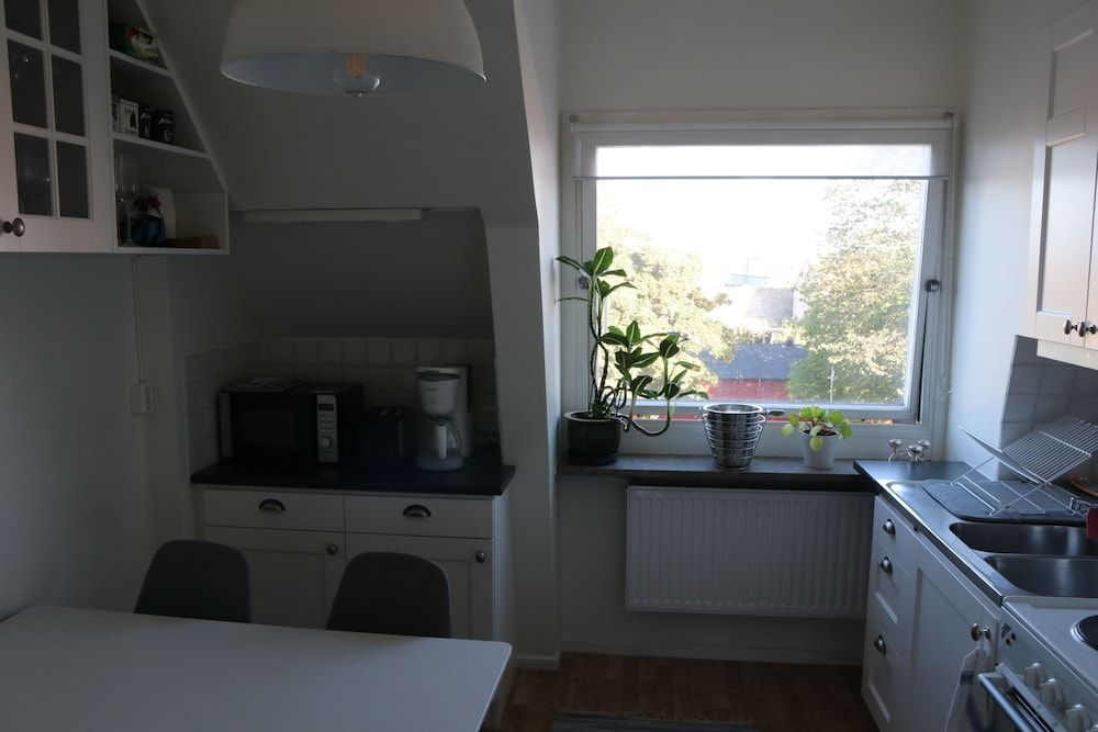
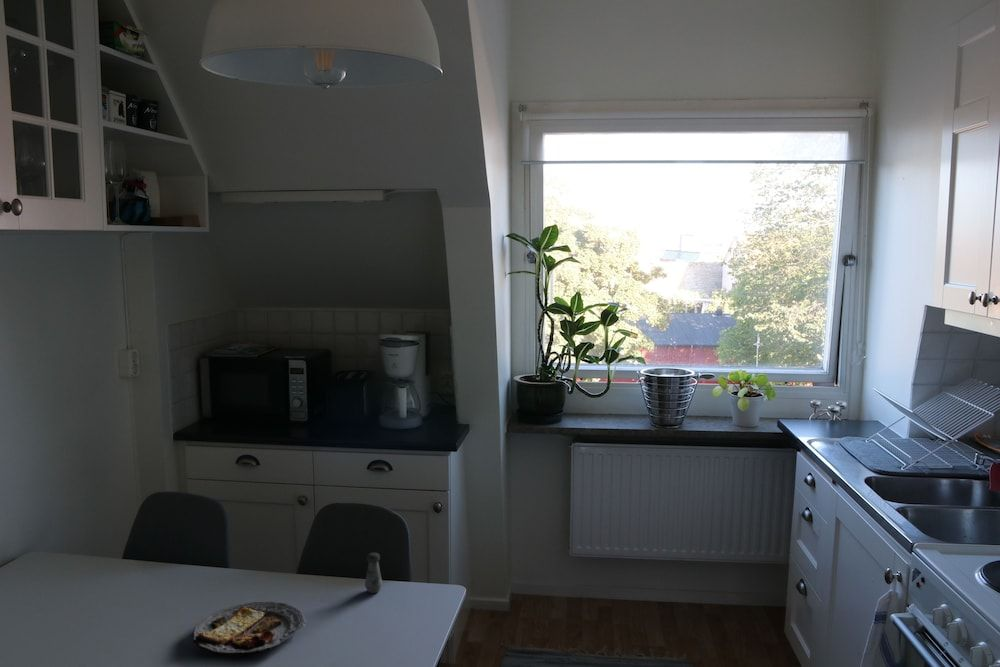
+ salt shaker [364,552,383,594]
+ food plate [192,600,307,655]
